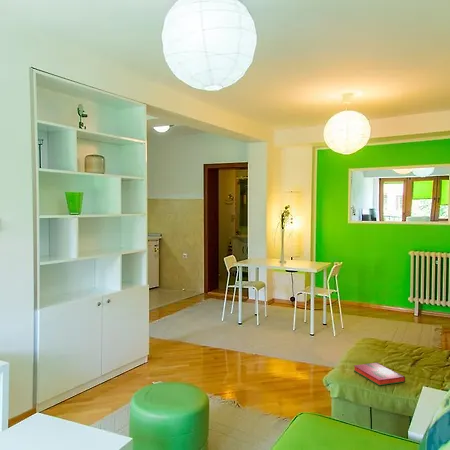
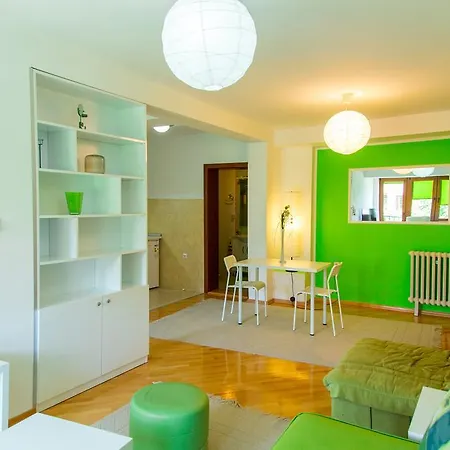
- hardback book [353,361,406,386]
